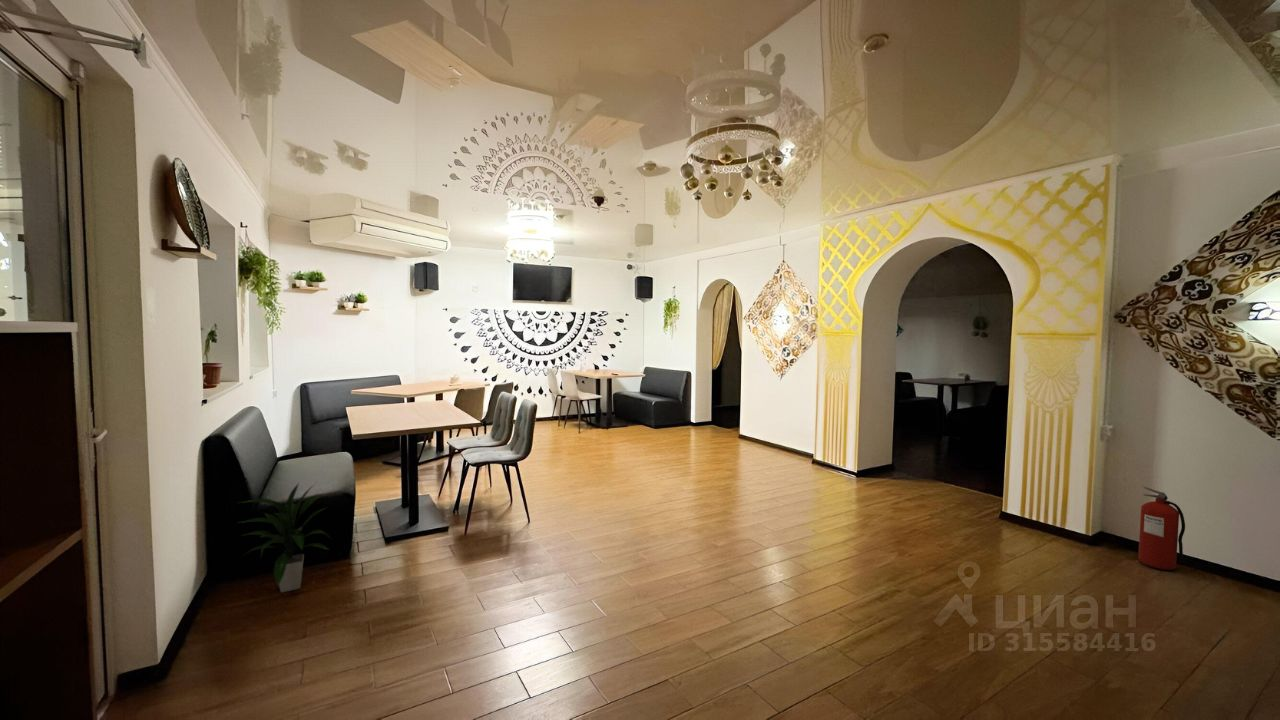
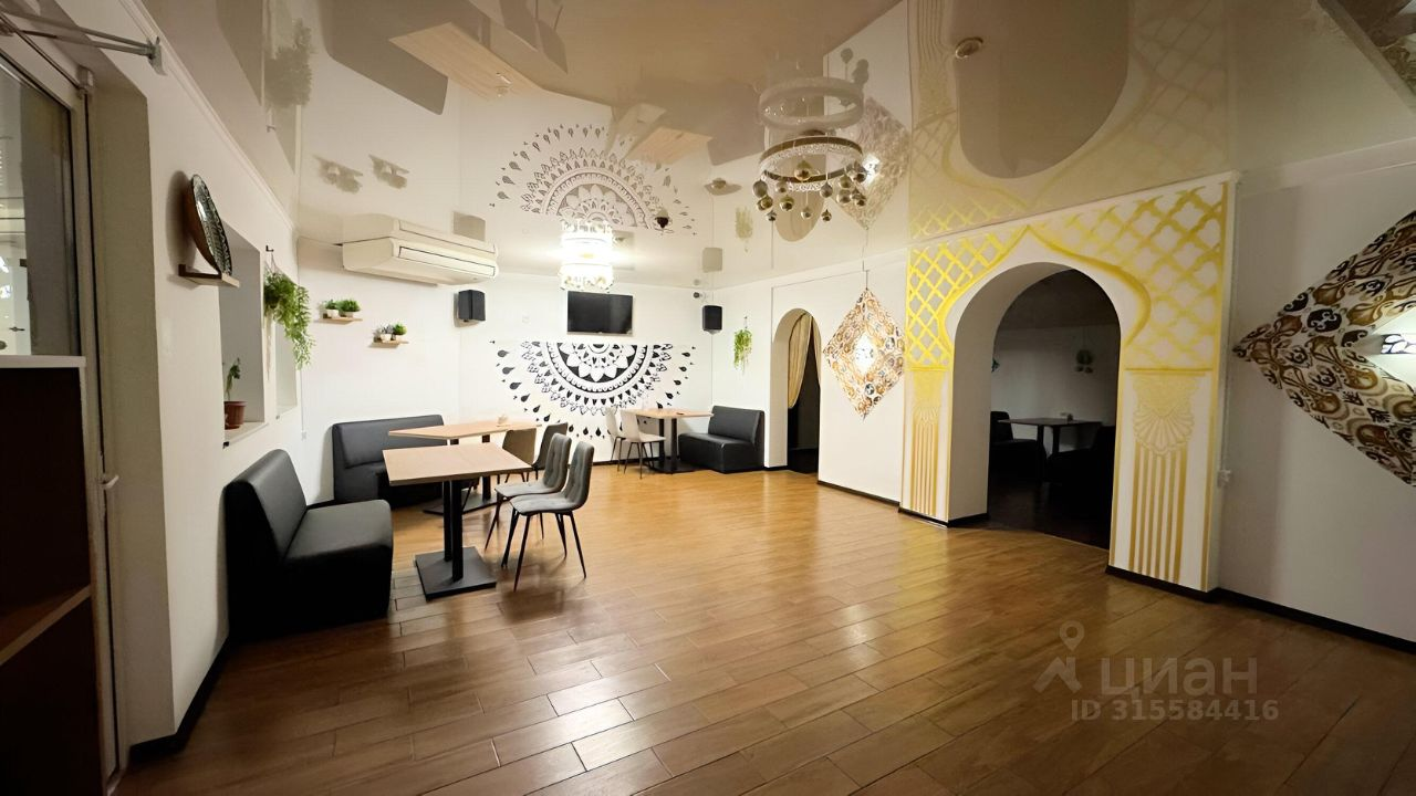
- indoor plant [238,481,332,593]
- fire extinguisher [1137,486,1186,571]
